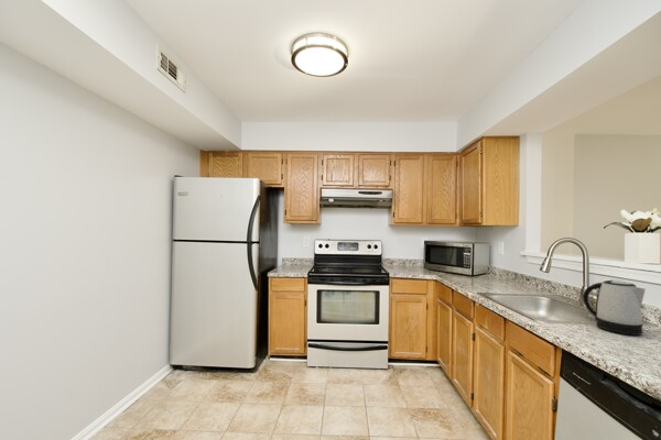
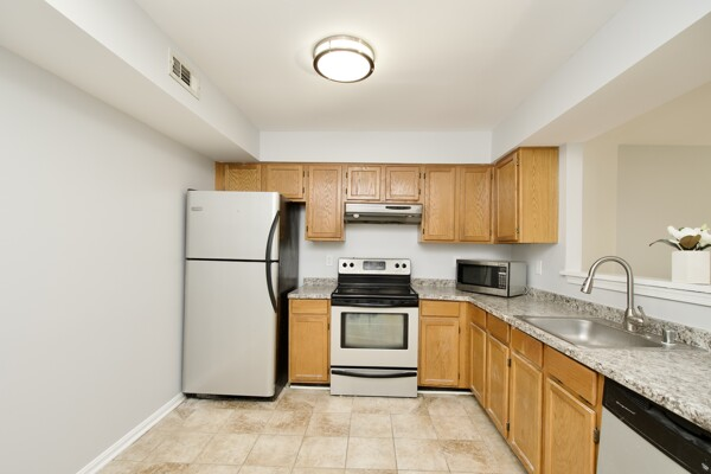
- kettle [582,279,647,337]
